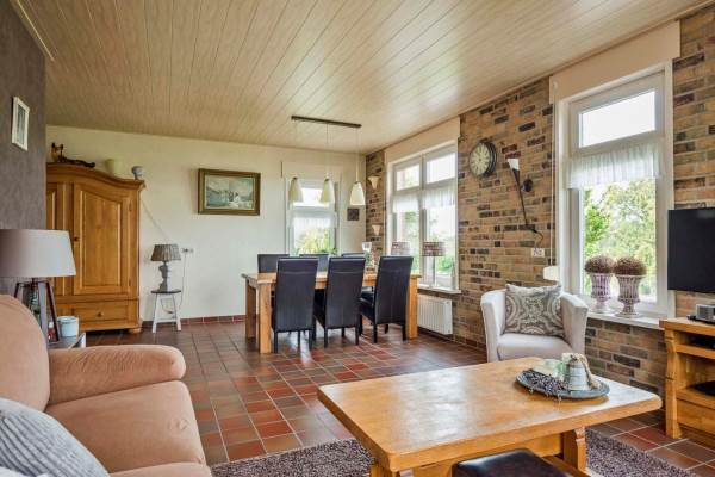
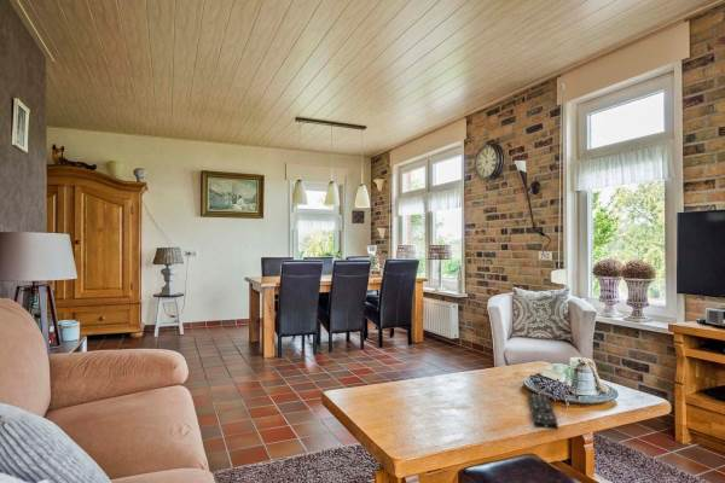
+ remote control [528,392,559,431]
